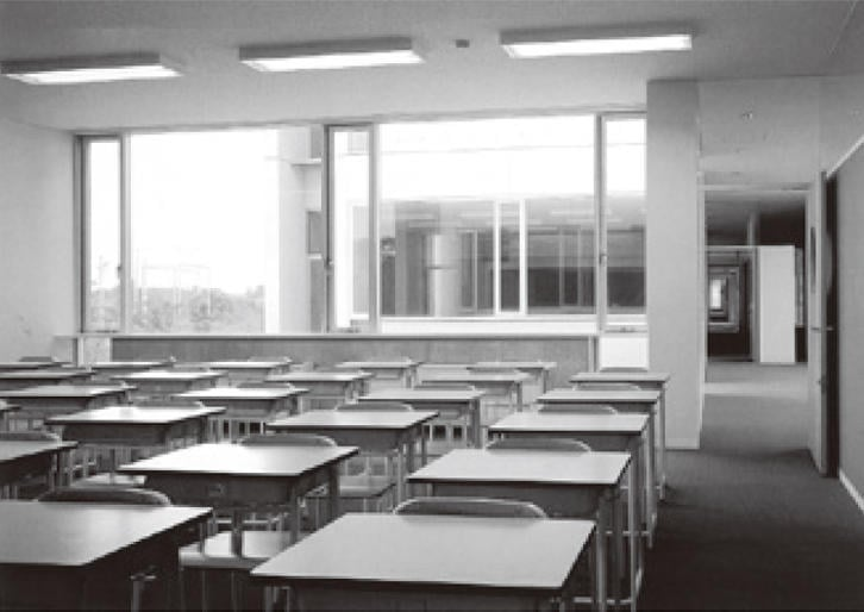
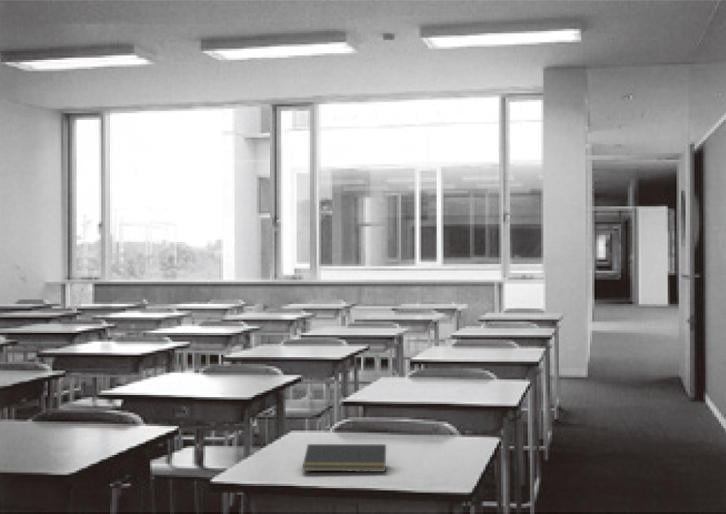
+ notepad [301,443,387,473]
